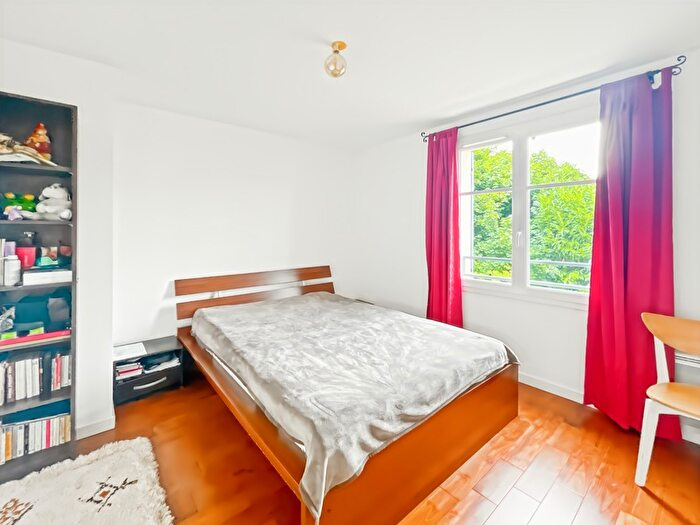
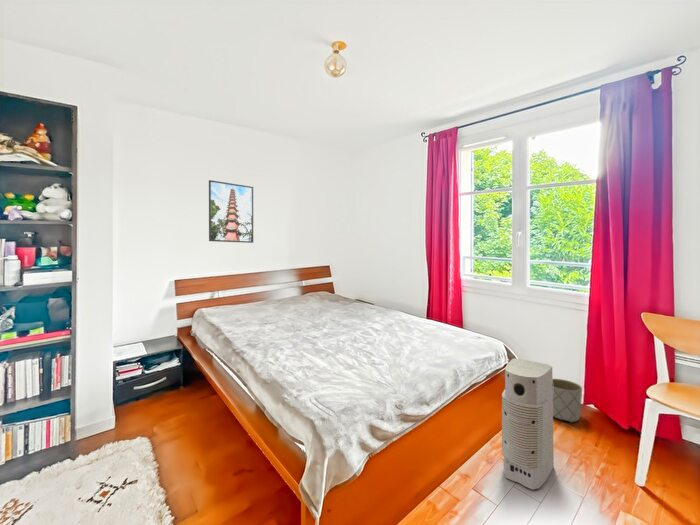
+ planter [552,378,583,424]
+ air purifier [501,358,555,490]
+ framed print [208,179,254,244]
